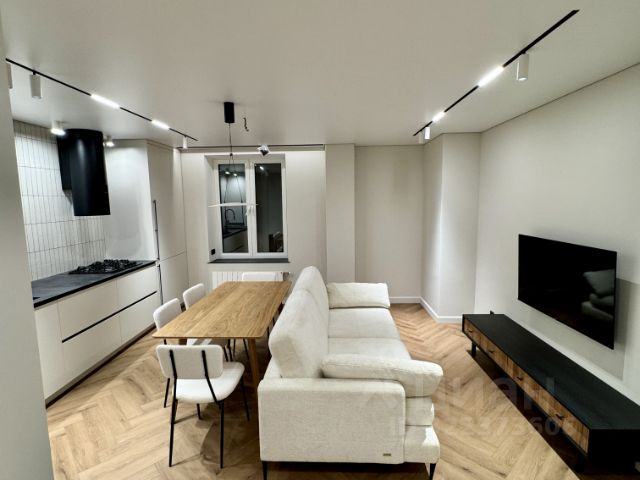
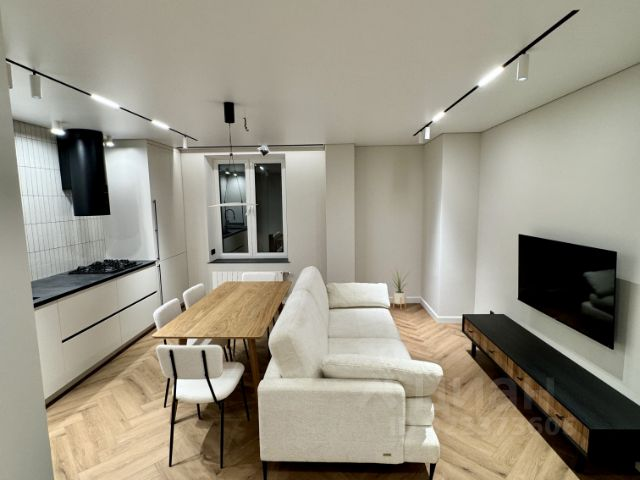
+ house plant [387,264,411,311]
